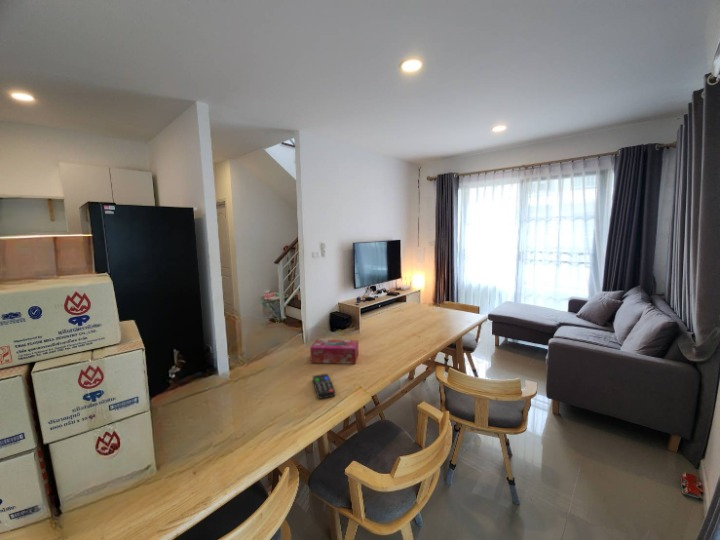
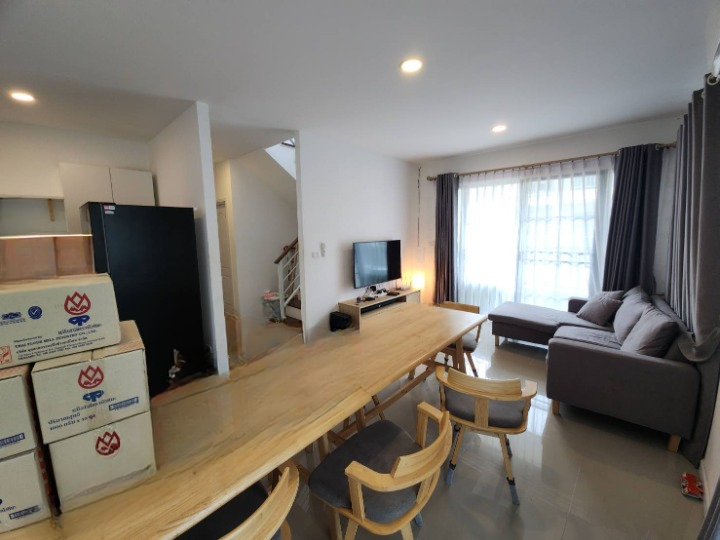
- remote control [312,373,336,400]
- tissue box [309,339,360,365]
